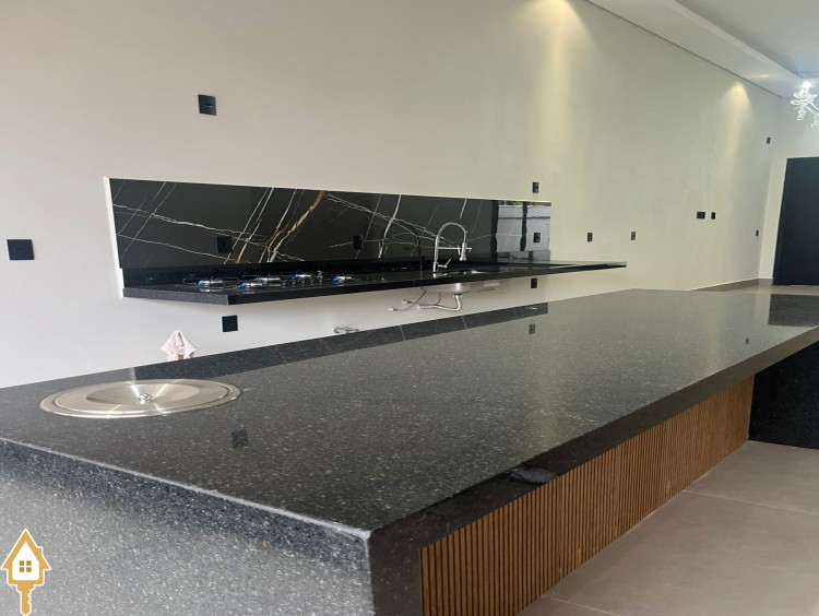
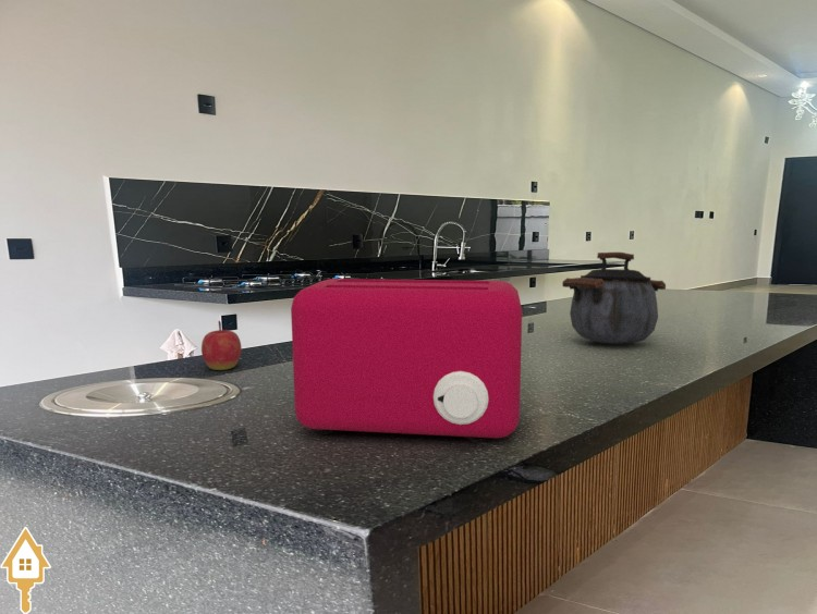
+ kettle [561,251,667,345]
+ apple [200,320,243,371]
+ toaster [290,278,523,442]
